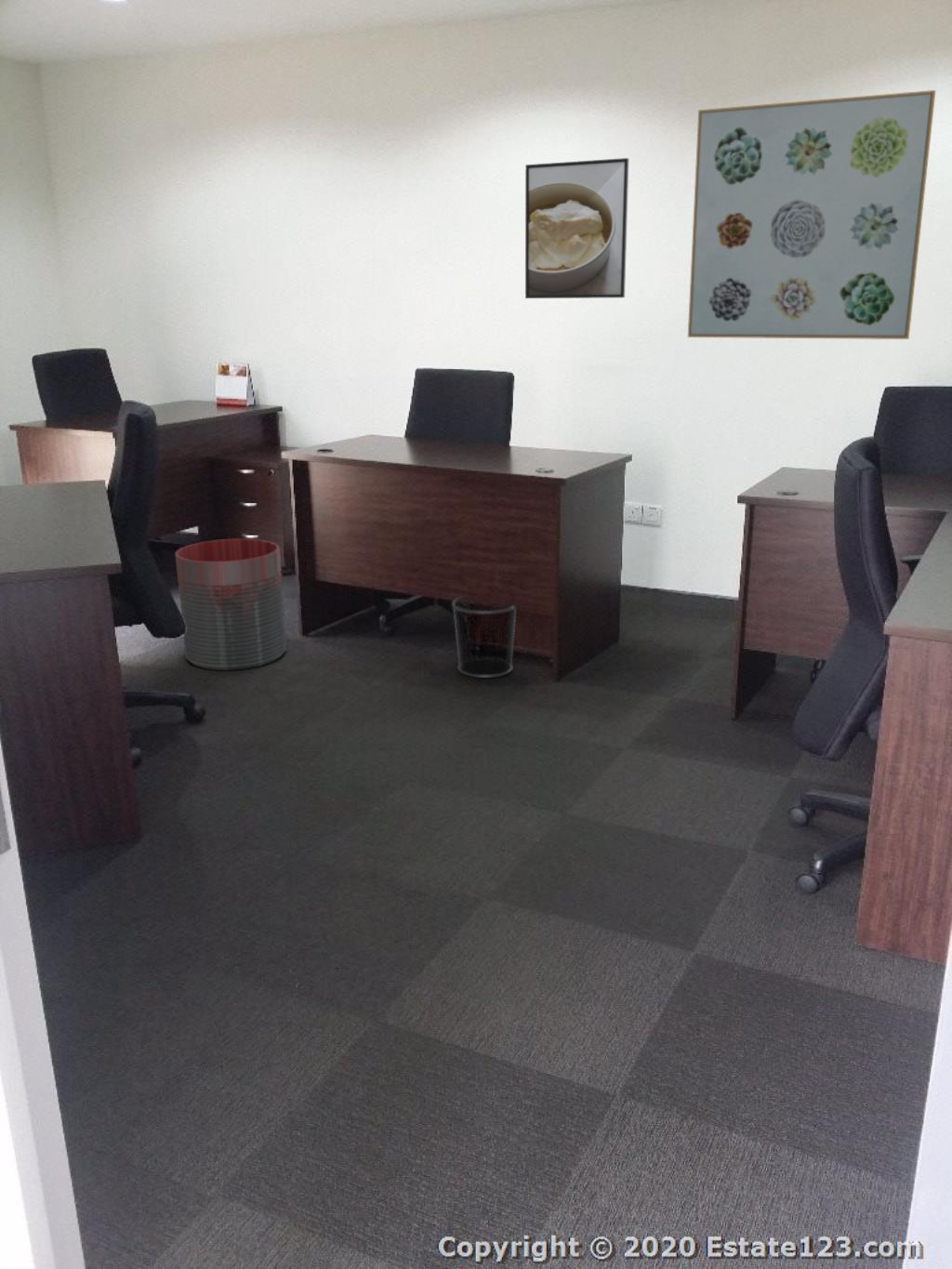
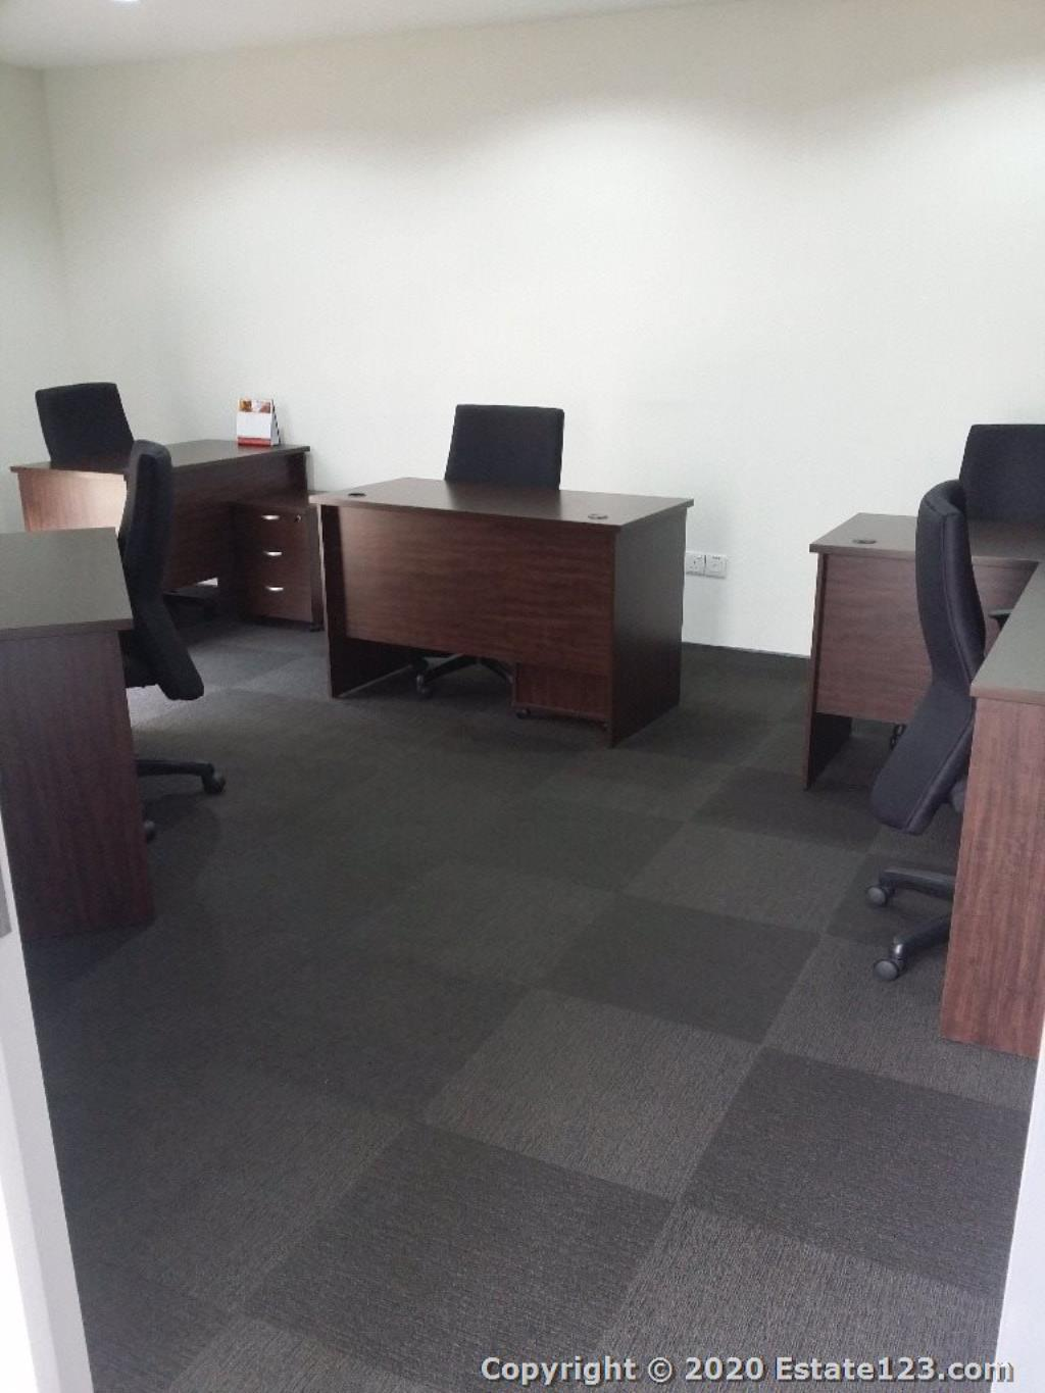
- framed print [524,157,629,299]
- wall art [687,89,936,340]
- waste bin [451,596,517,679]
- trash can [175,538,287,671]
